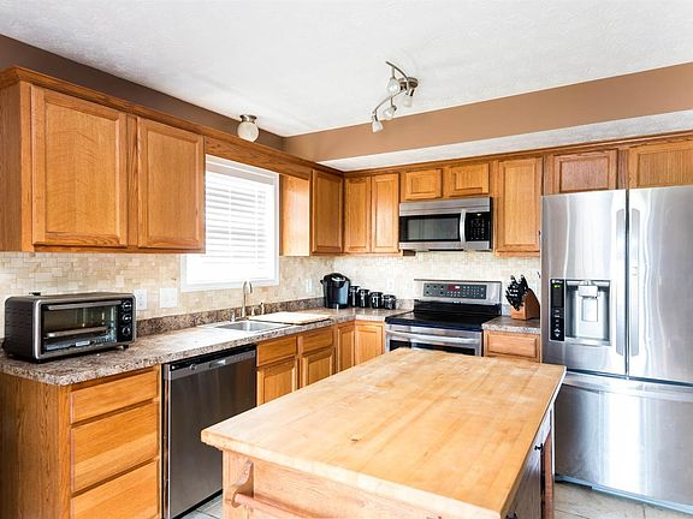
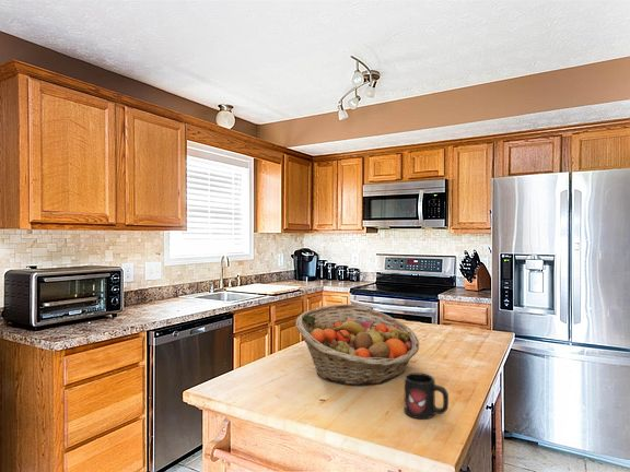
+ mug [404,371,450,420]
+ fruit basket [295,304,420,387]
